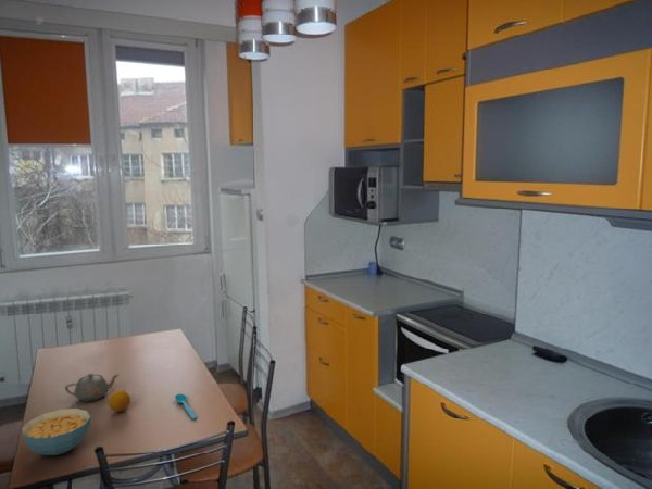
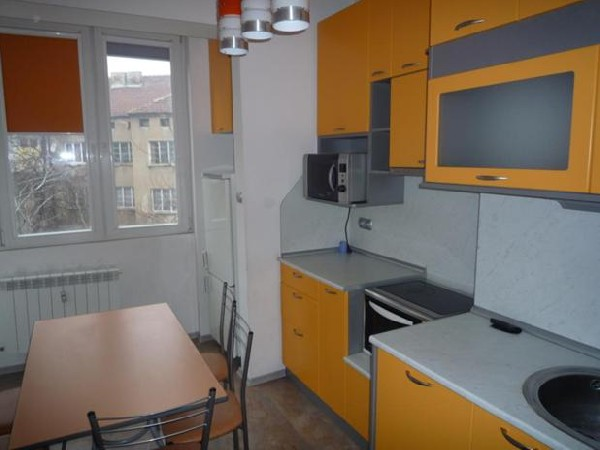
- cereal bowl [21,408,92,456]
- teapot [64,373,120,402]
- spoon [174,392,198,421]
- fruit [108,388,131,413]
